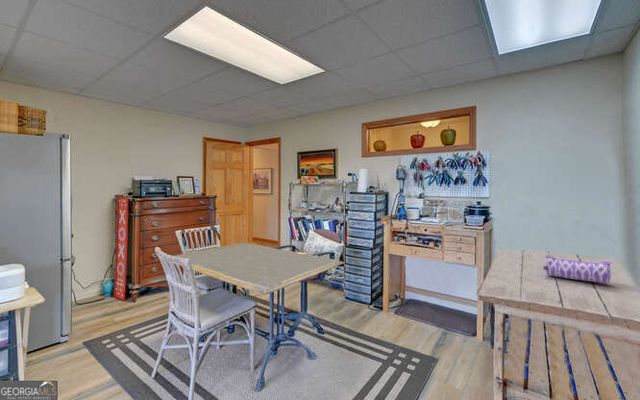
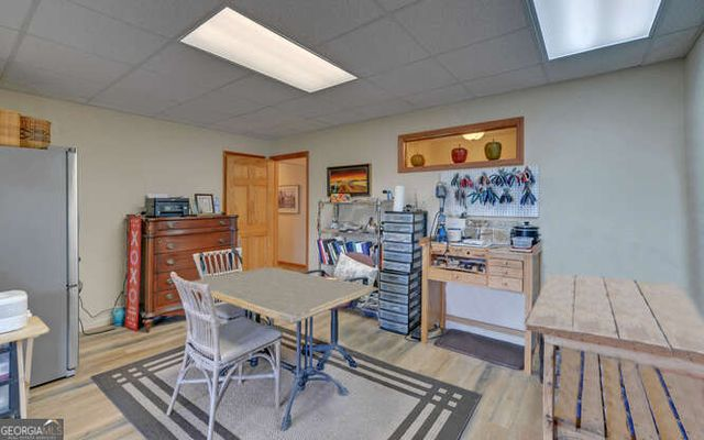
- pencil case [542,254,614,285]
